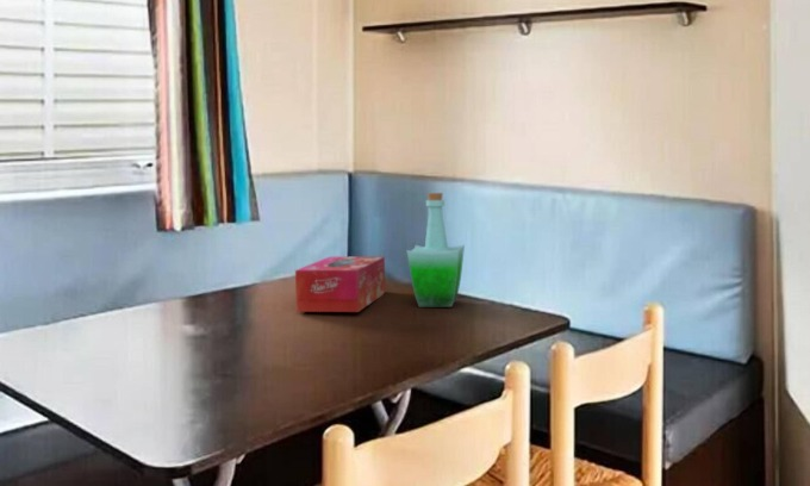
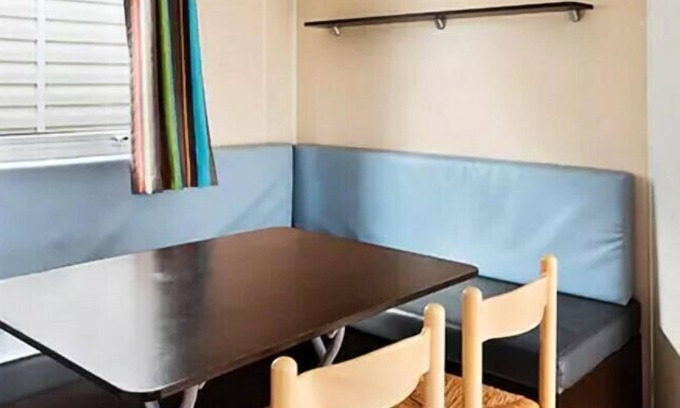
- tissue box [294,255,387,313]
- bottle [406,192,466,309]
